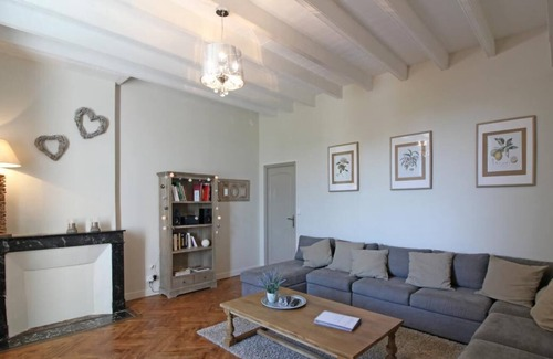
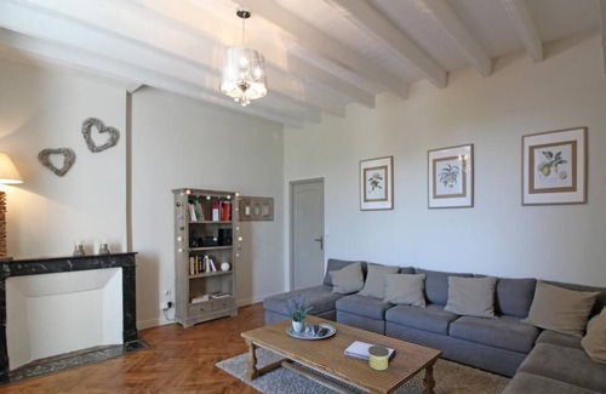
+ candle [367,344,390,371]
